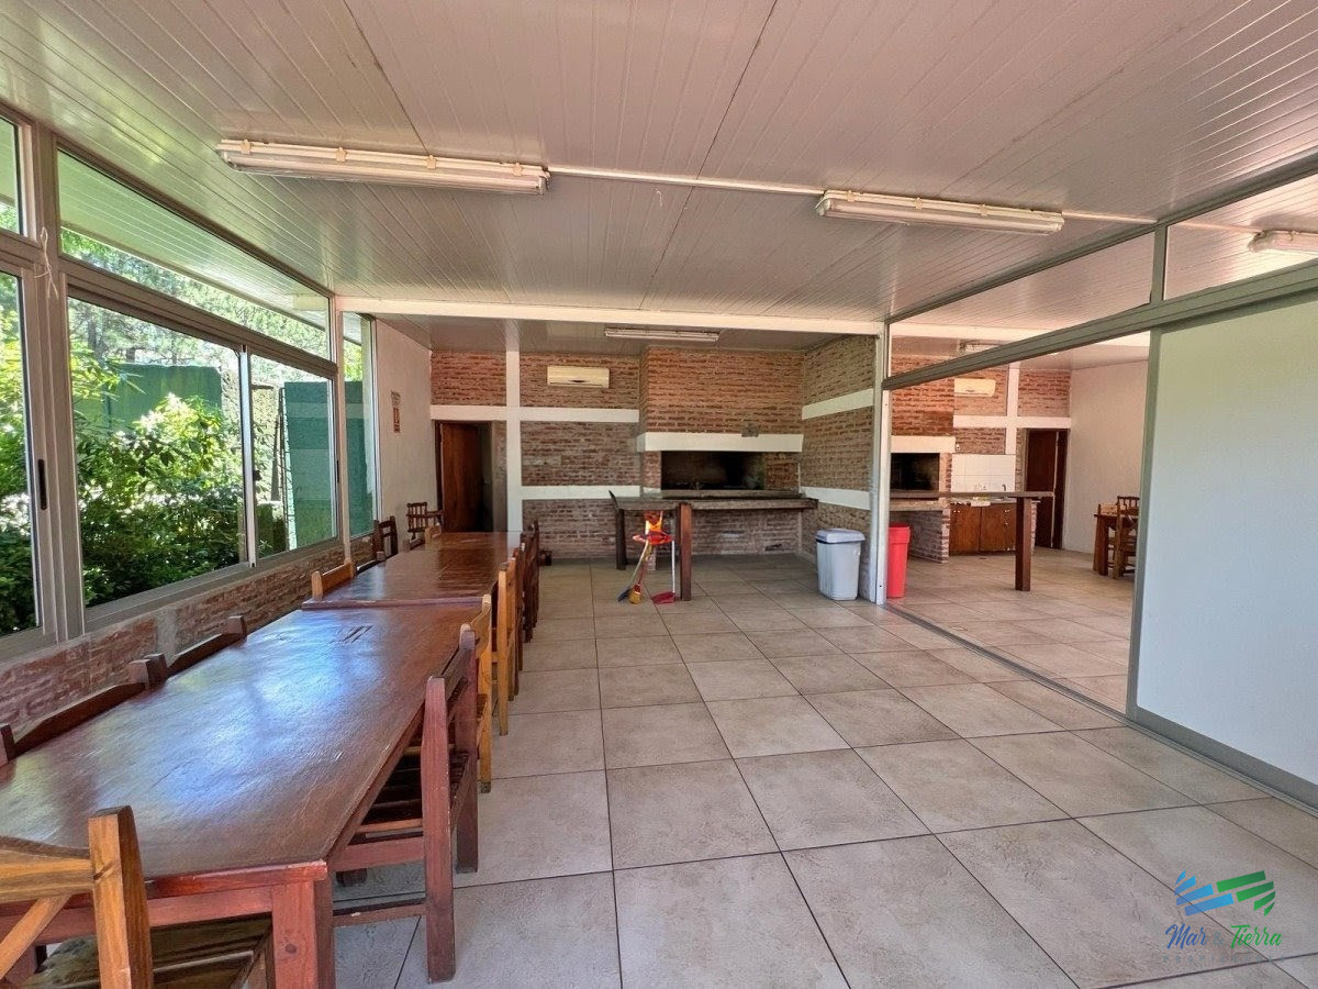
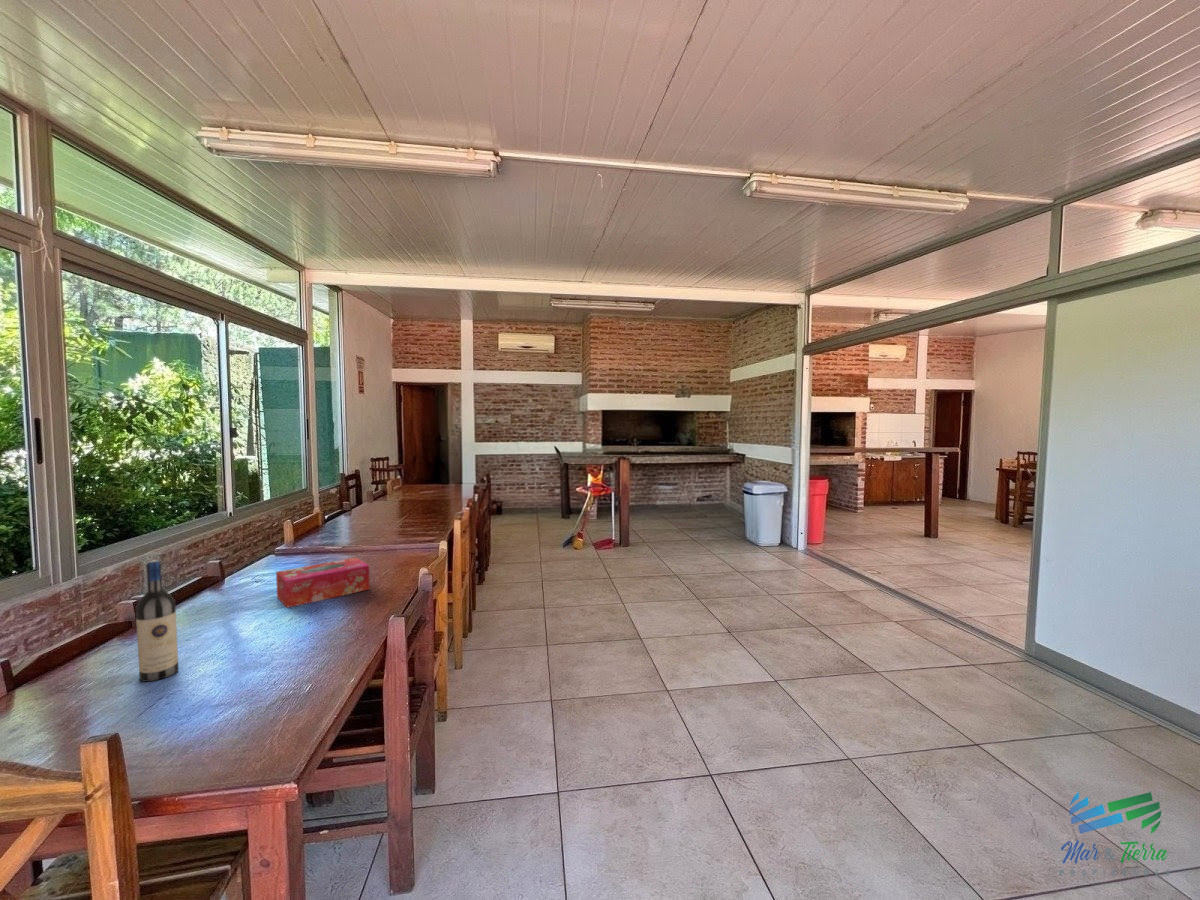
+ tissue box [275,556,371,609]
+ wine bottle [135,559,180,683]
